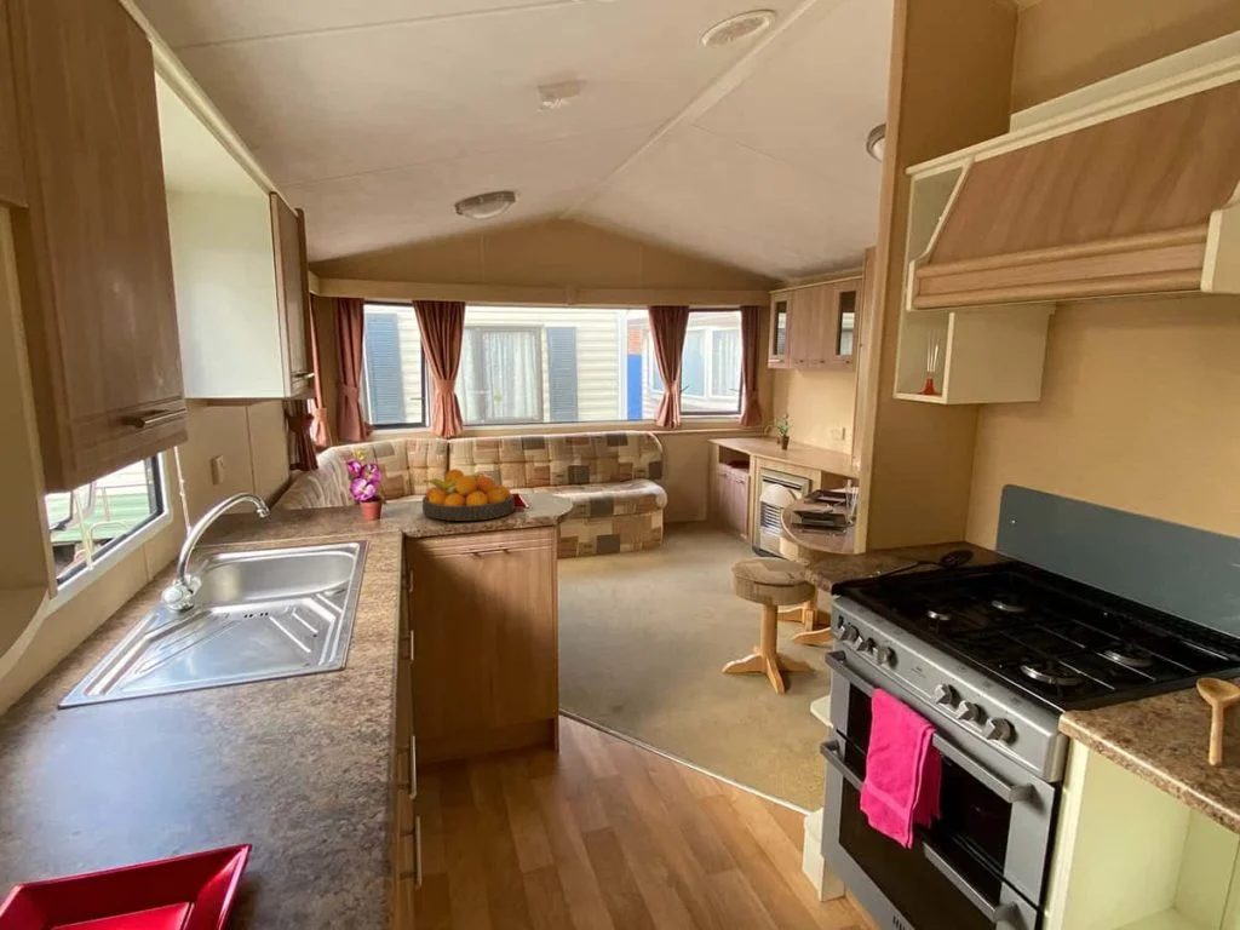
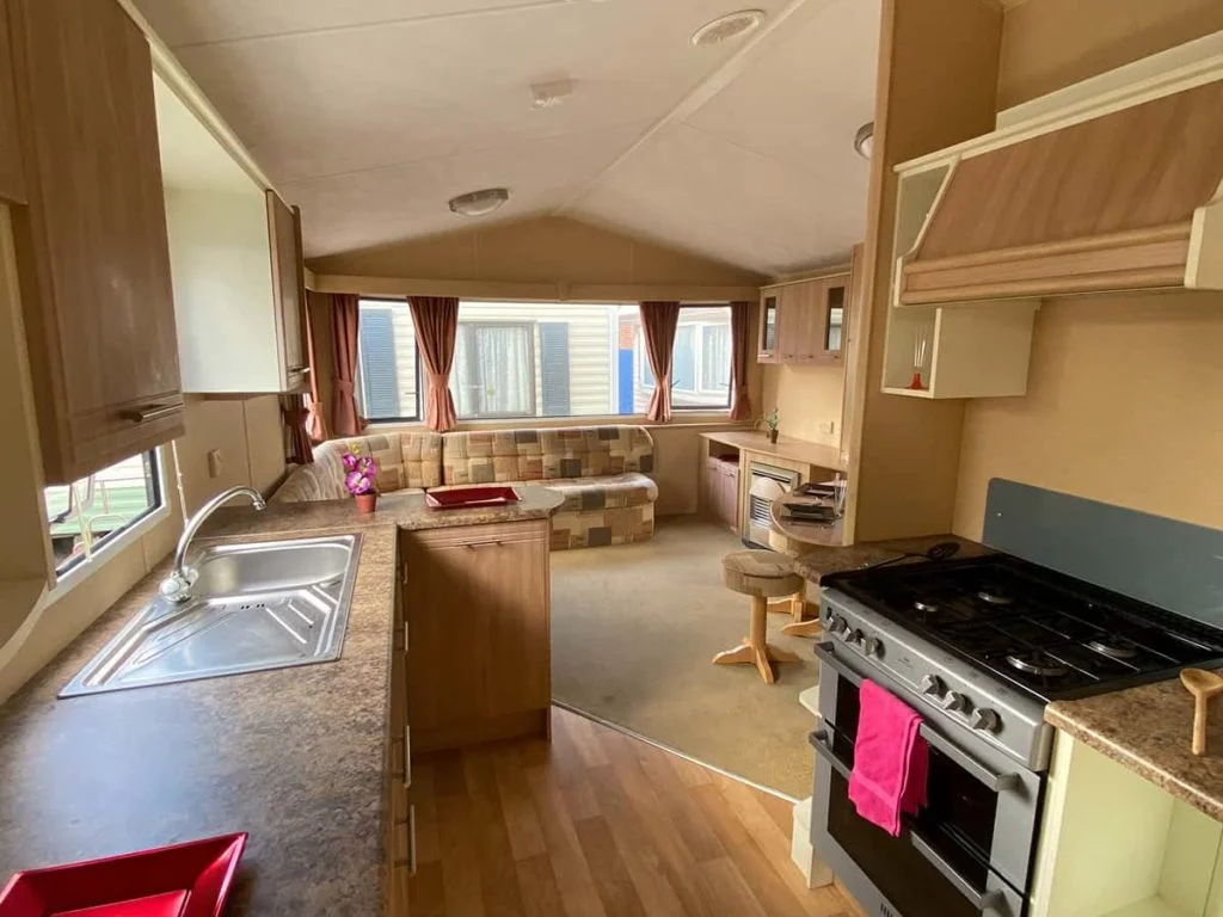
- fruit bowl [421,467,516,522]
